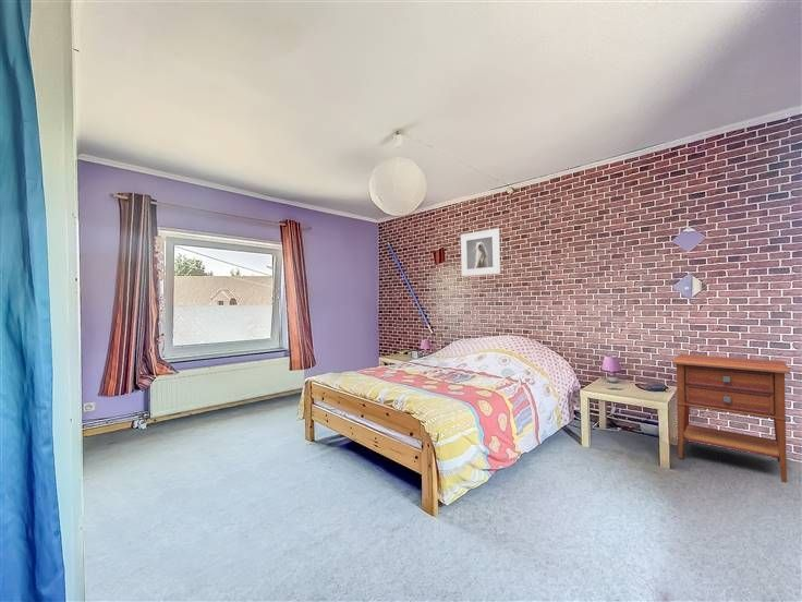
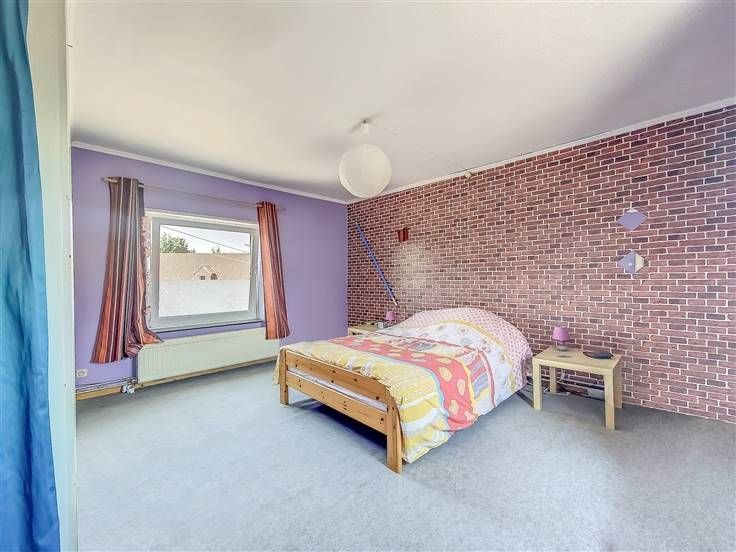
- nightstand [671,353,792,484]
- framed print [460,227,501,277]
